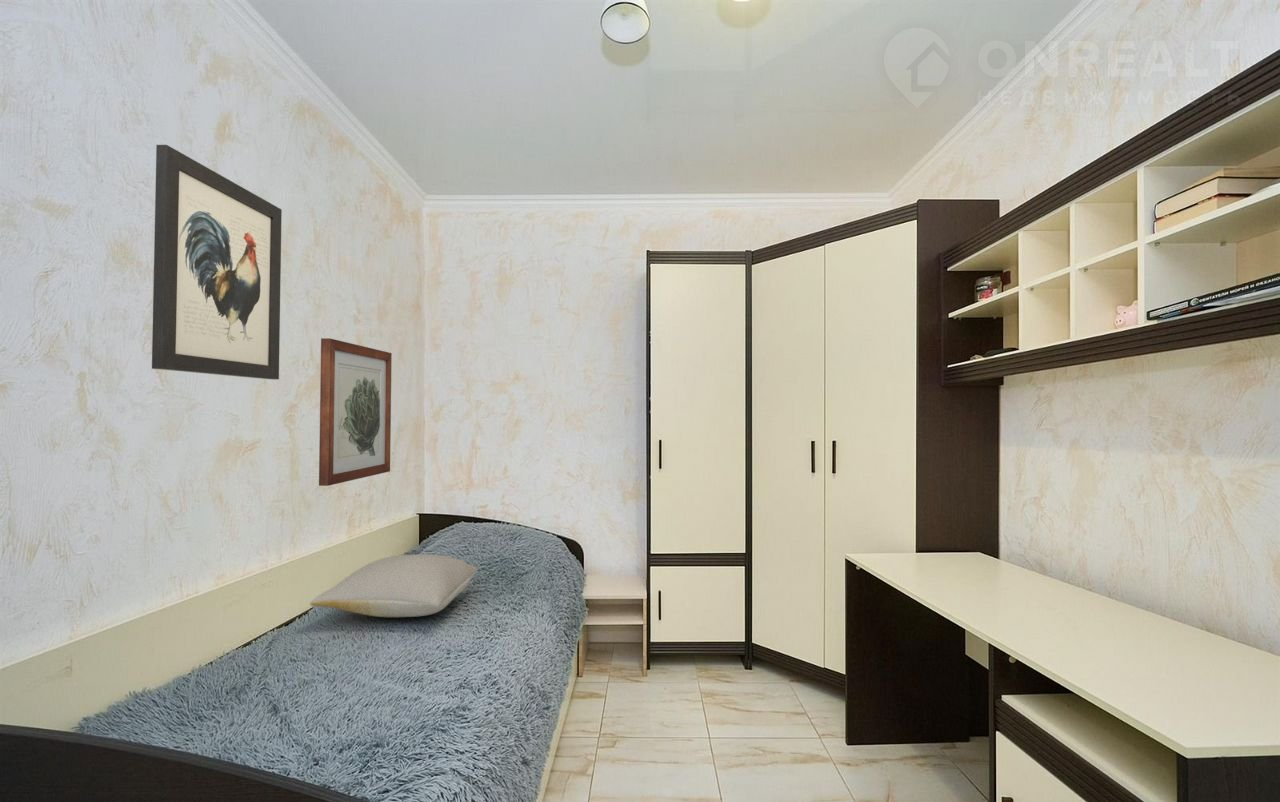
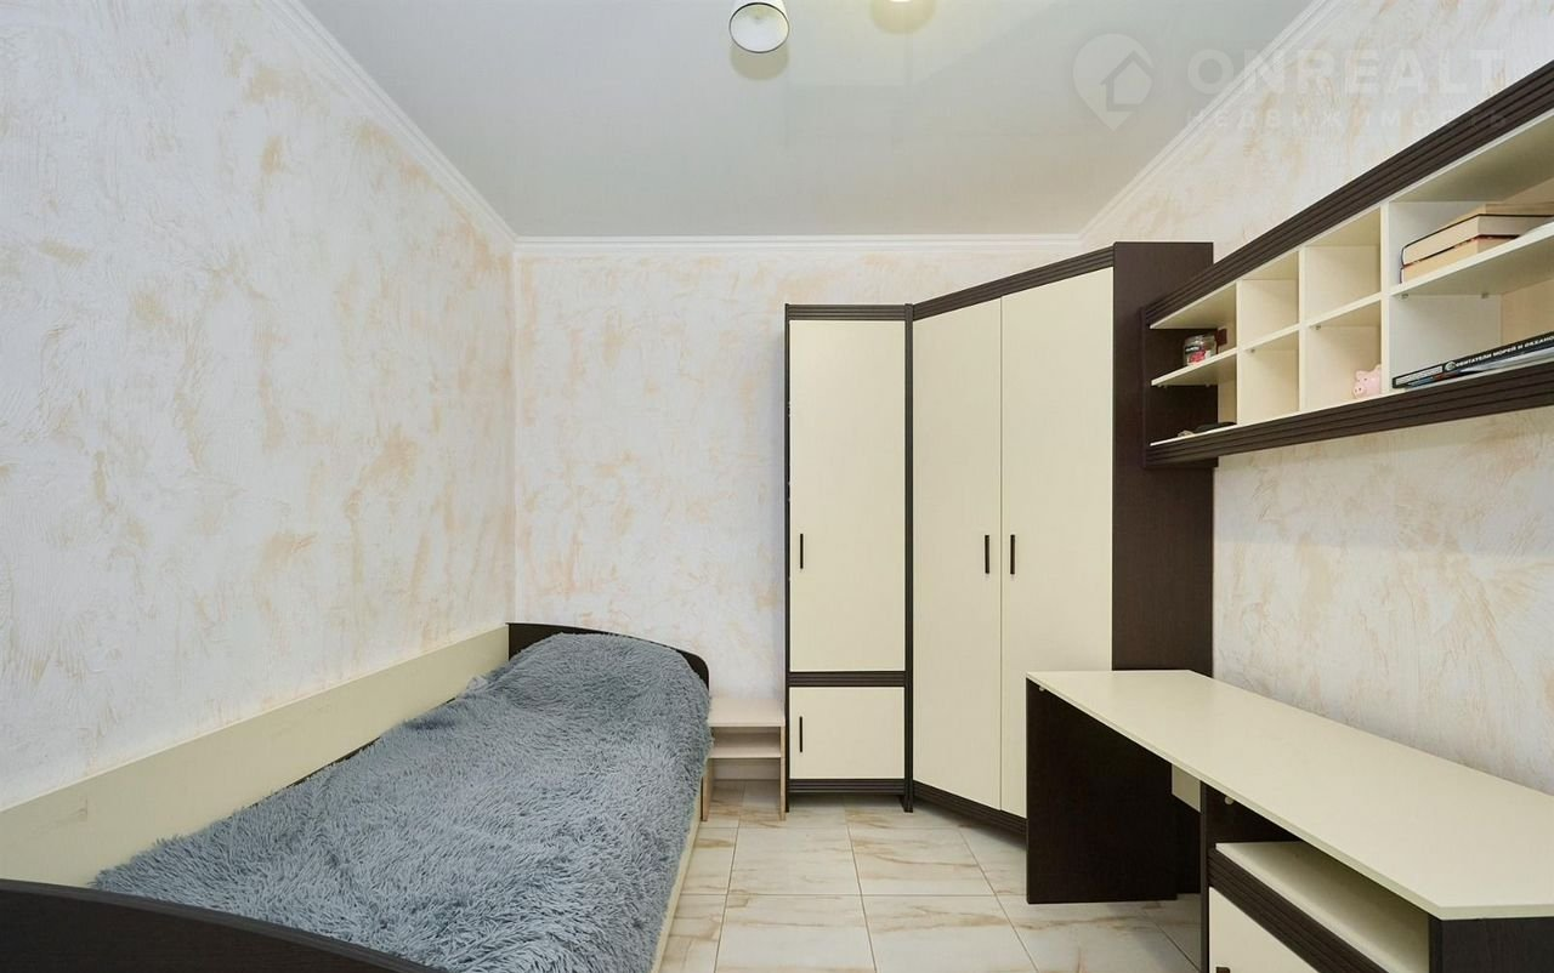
- wall art [318,337,393,487]
- pillow [309,553,479,618]
- wall art [151,144,283,380]
